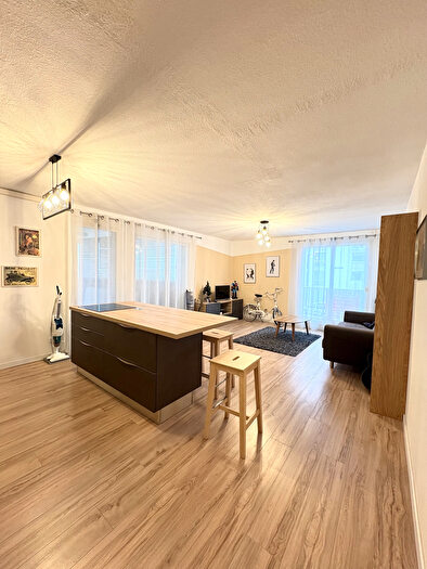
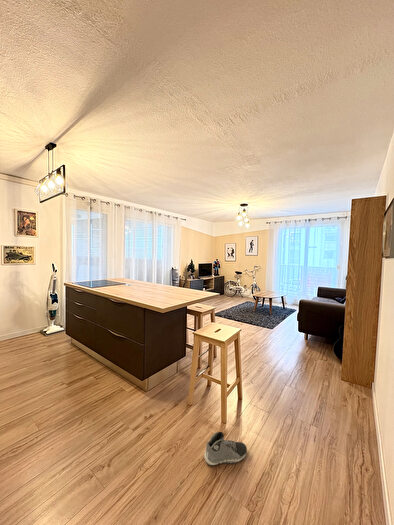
+ sneaker [203,431,248,466]
